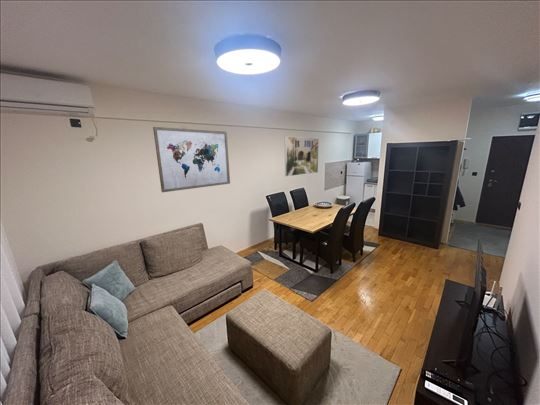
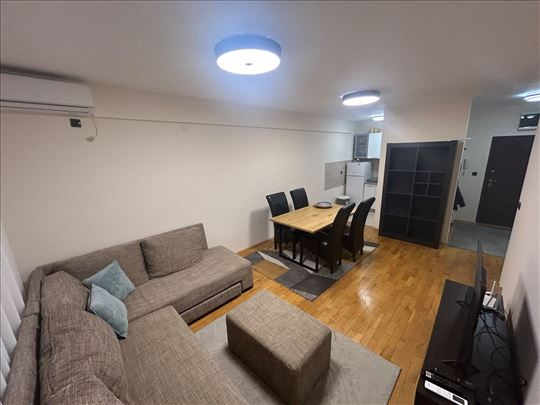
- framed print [284,136,320,177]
- wall art [152,126,231,193]
